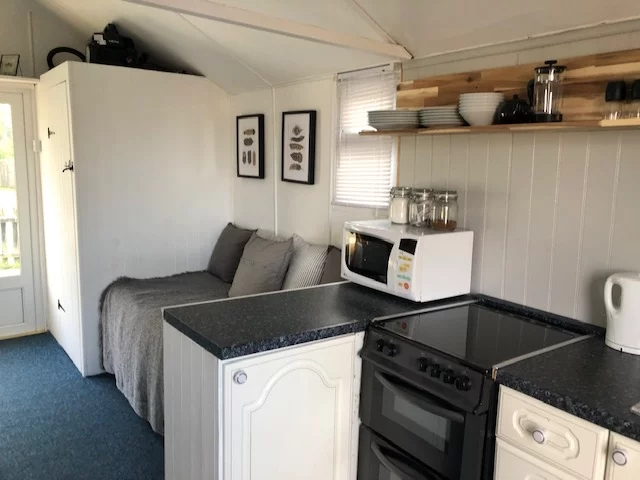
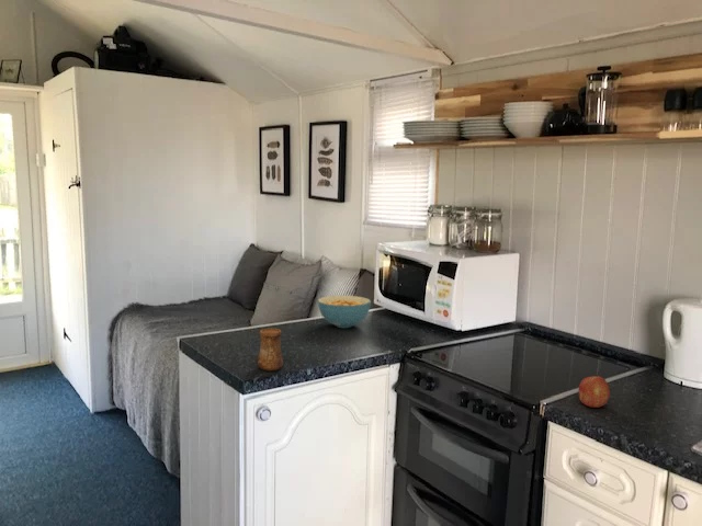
+ fruit [578,375,611,409]
+ cereal bowl [317,295,372,329]
+ cup [257,328,284,371]
